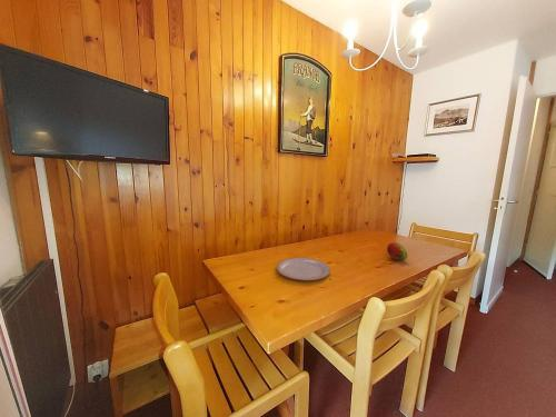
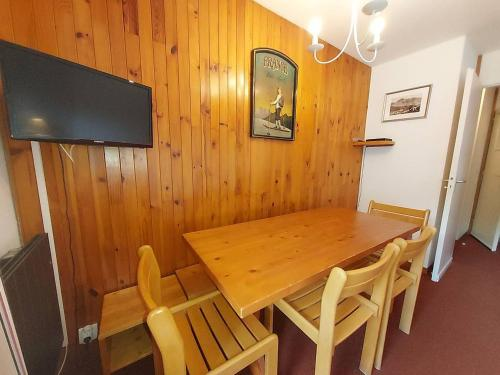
- plate [276,257,331,281]
- fruit [386,241,408,261]
